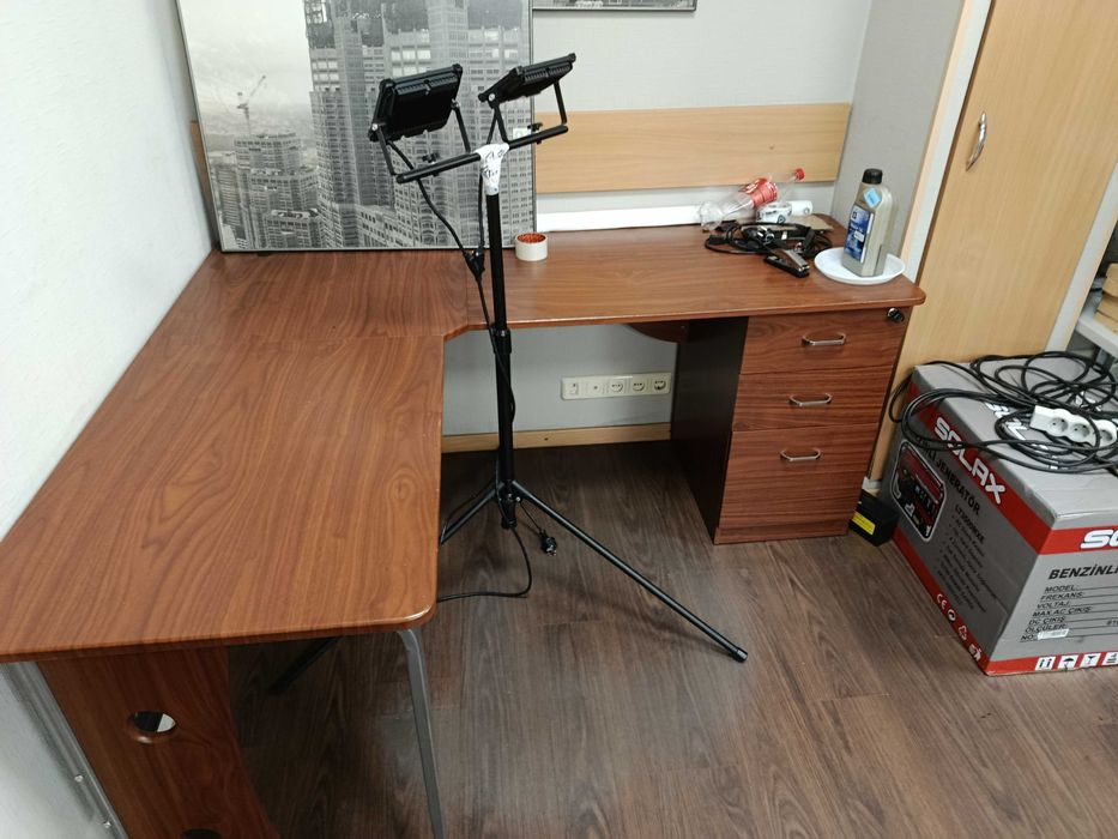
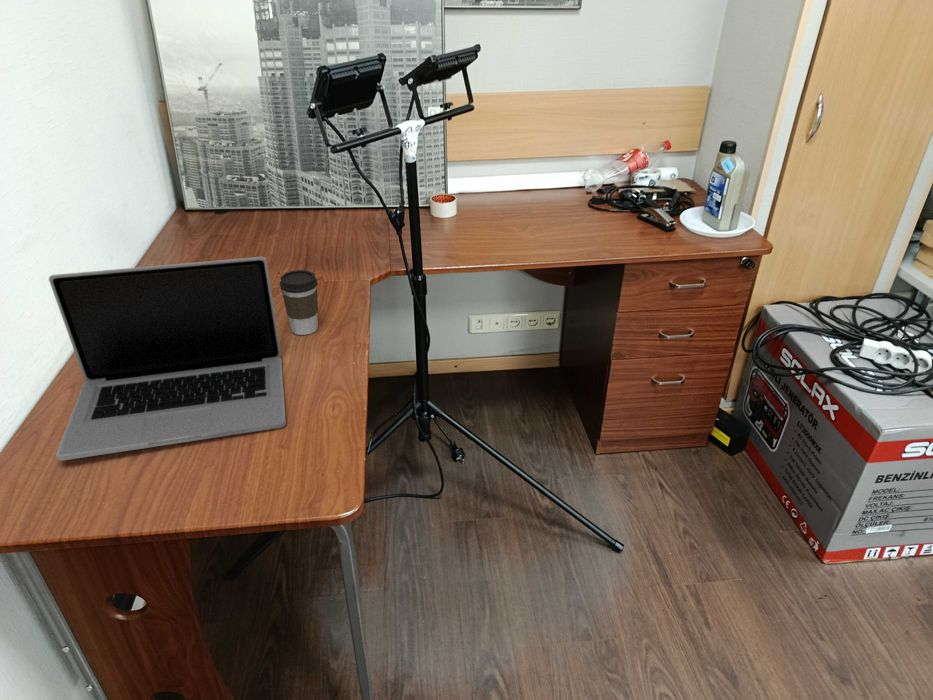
+ laptop [48,256,287,462]
+ coffee cup [279,269,319,336]
